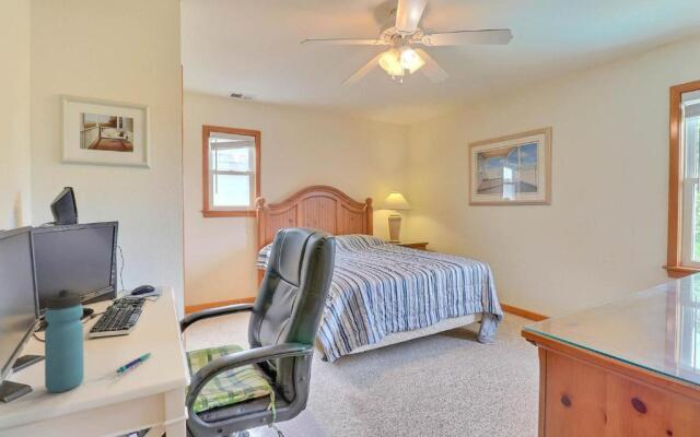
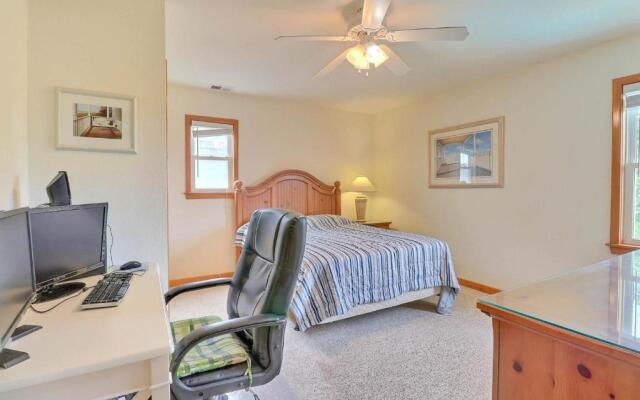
- water bottle [44,288,85,393]
- pen [116,352,152,374]
